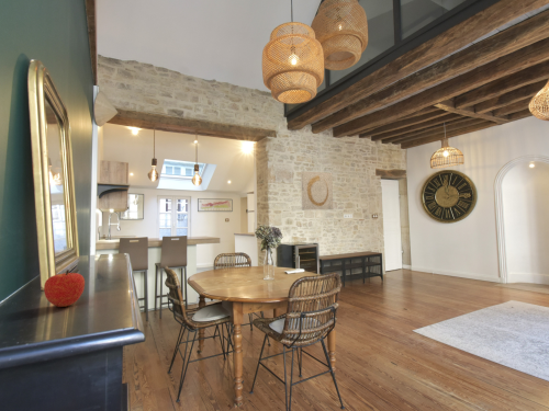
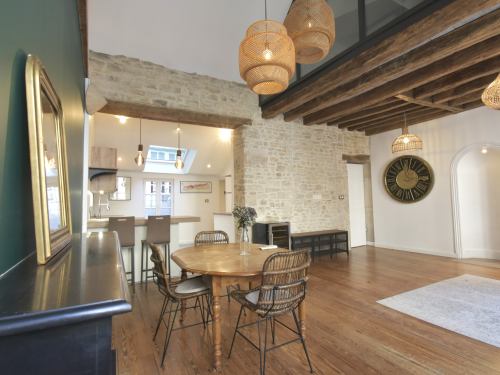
- wall art [300,170,334,212]
- fruit [43,269,86,308]
